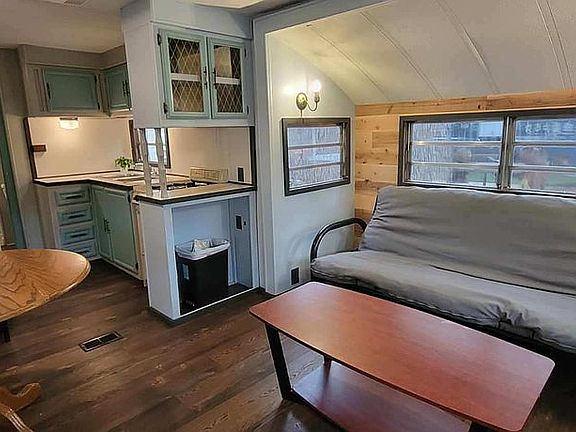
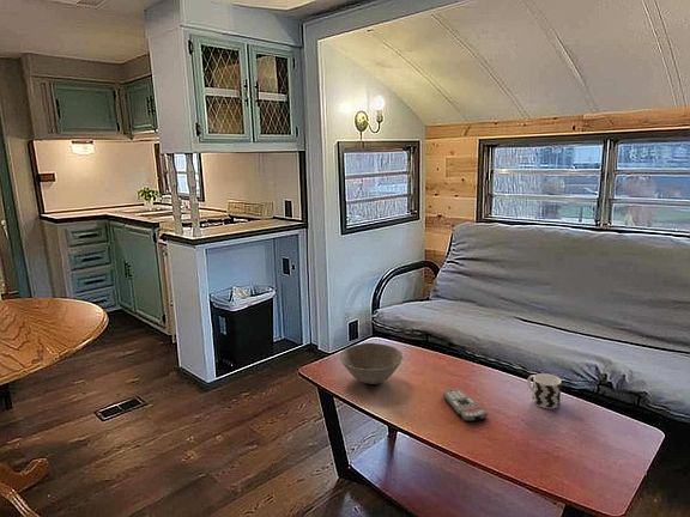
+ remote control [442,388,489,422]
+ bowl [339,342,404,385]
+ cup [526,372,563,409]
